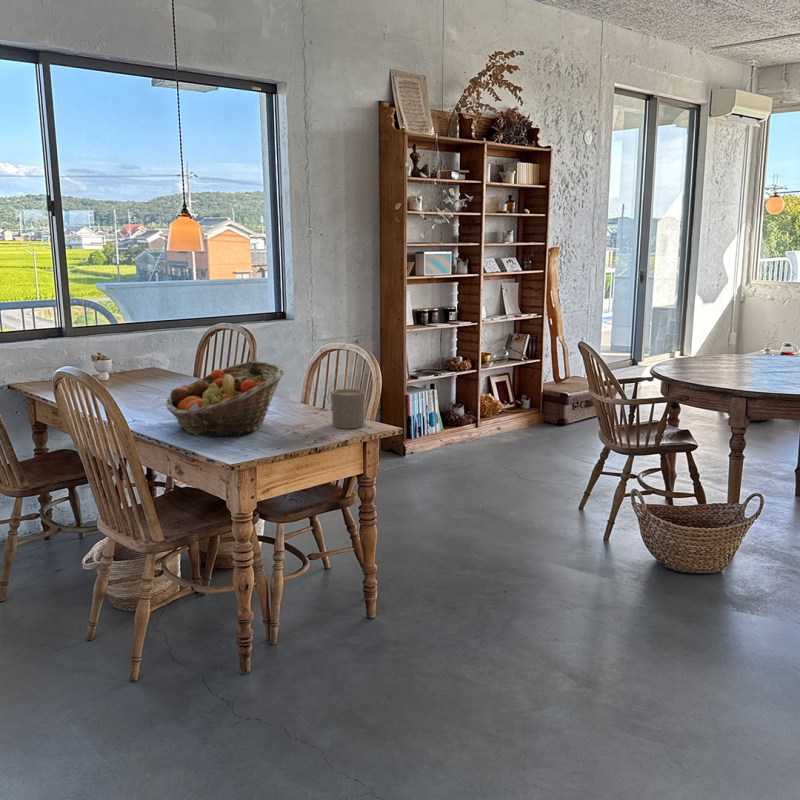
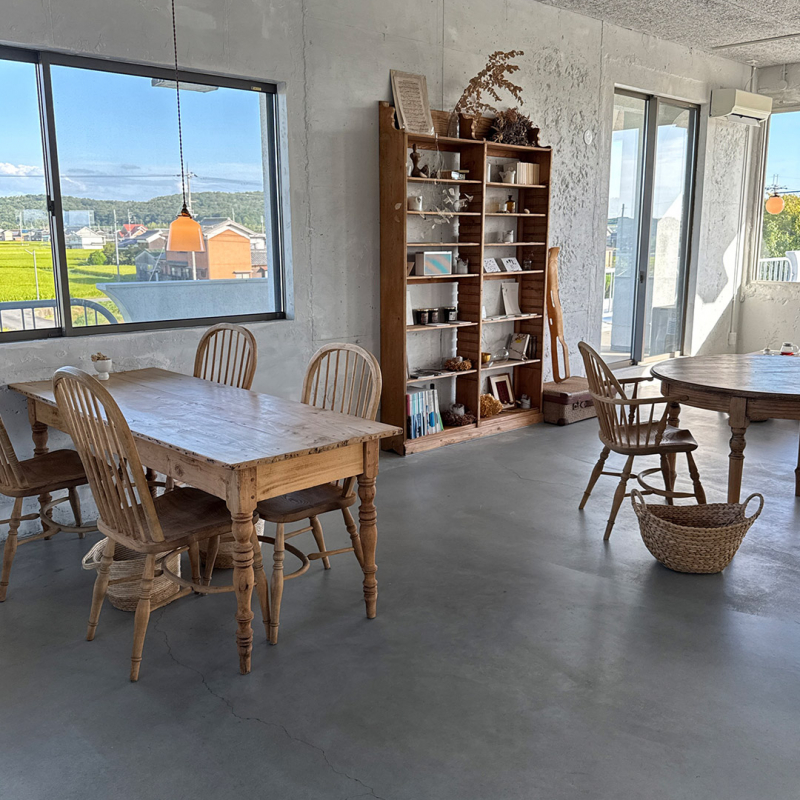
- fruit basket [165,360,286,437]
- cup [329,388,367,429]
